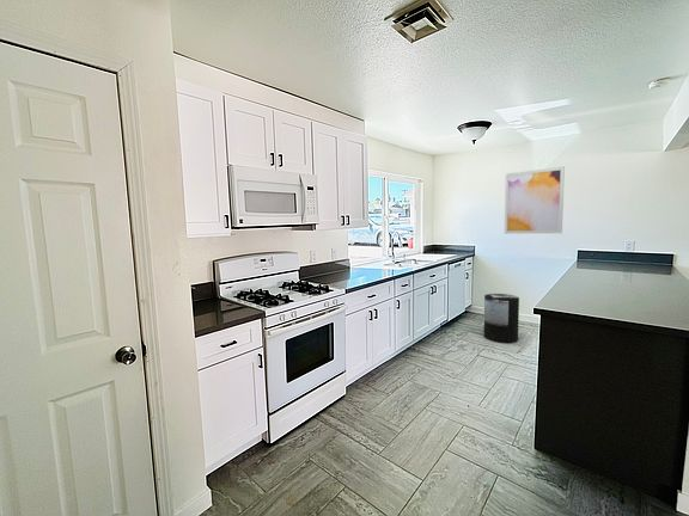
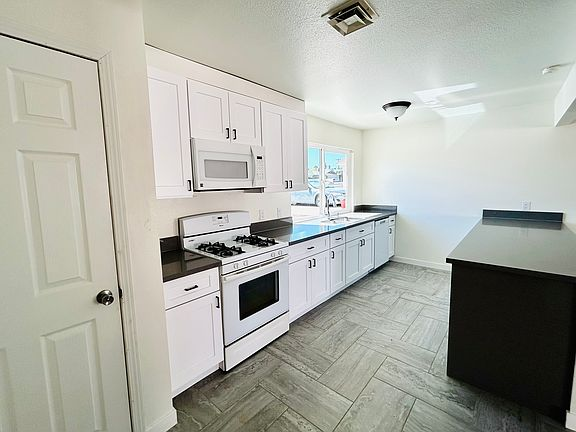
- wall art [504,166,566,235]
- trash can [483,293,520,344]
